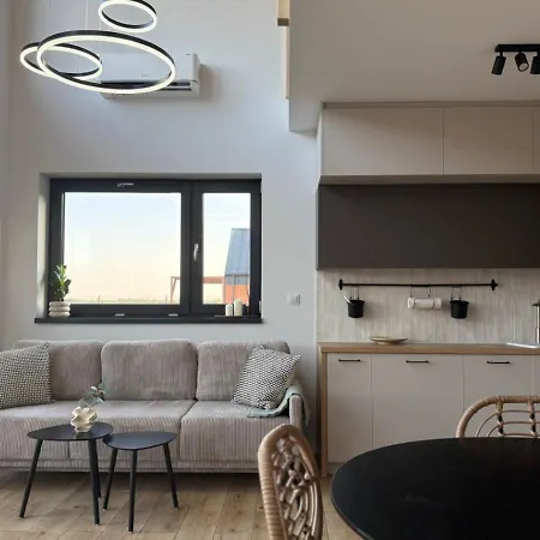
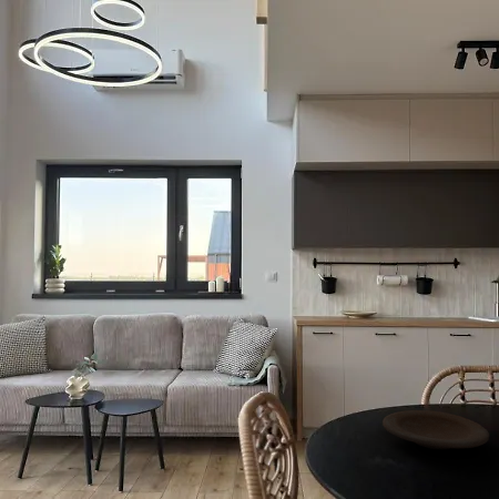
+ plate [381,409,490,450]
